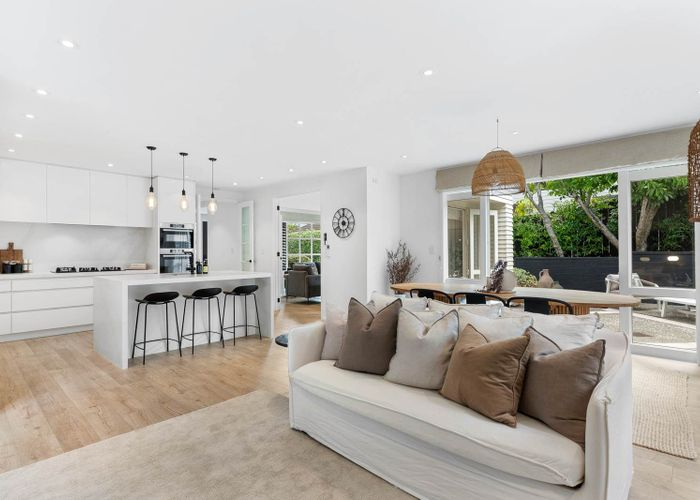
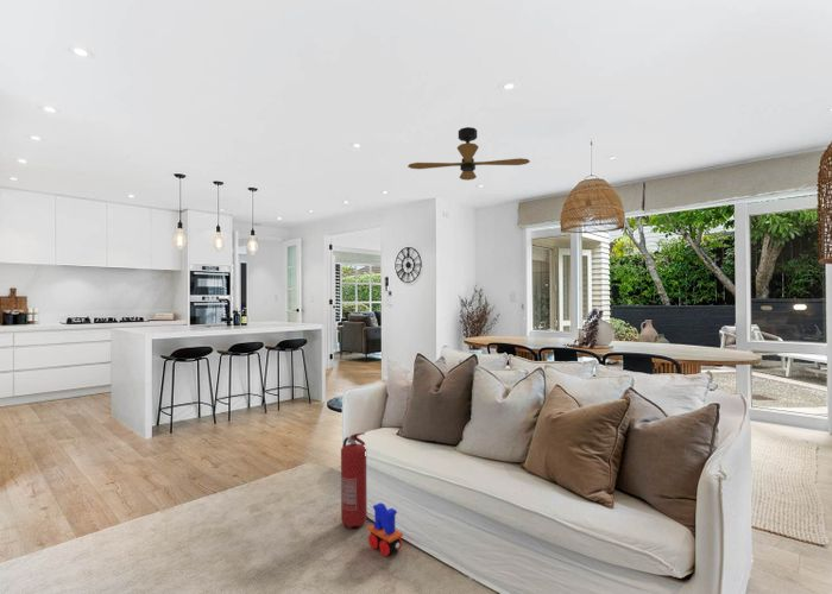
+ fire extinguisher [340,432,368,530]
+ toy train [366,501,404,557]
+ ceiling fan [406,126,531,182]
